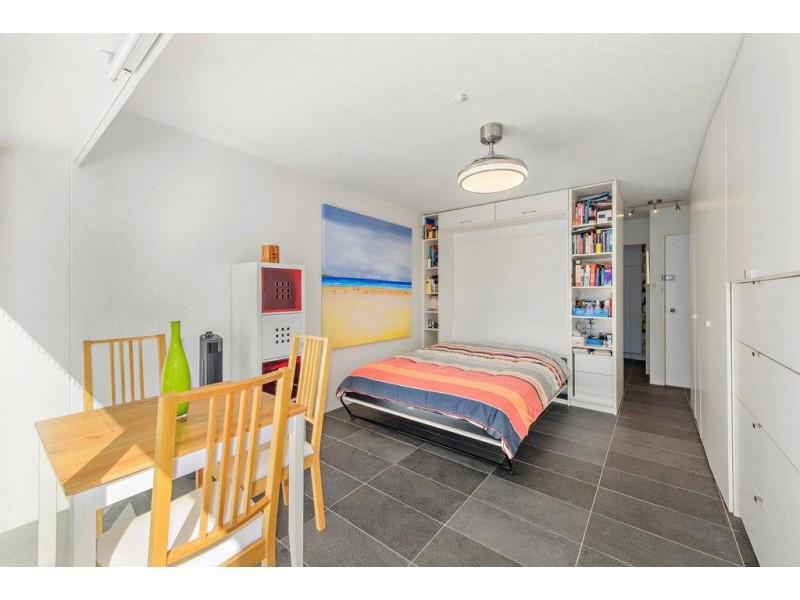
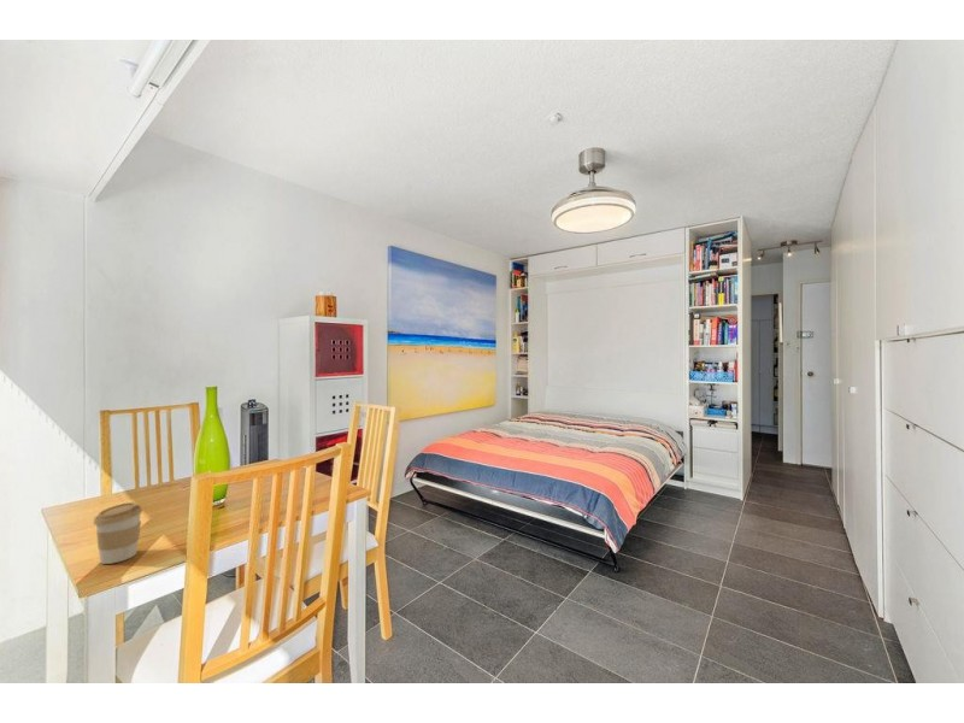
+ coffee cup [93,501,143,565]
